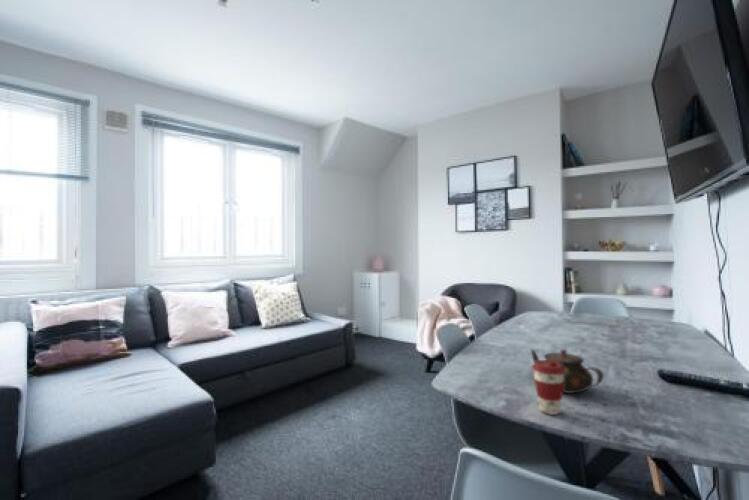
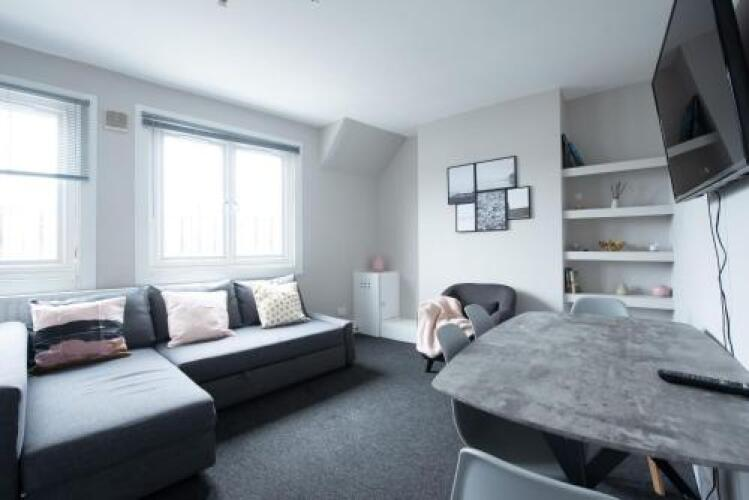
- teapot [529,348,605,394]
- coffee cup [531,359,565,416]
